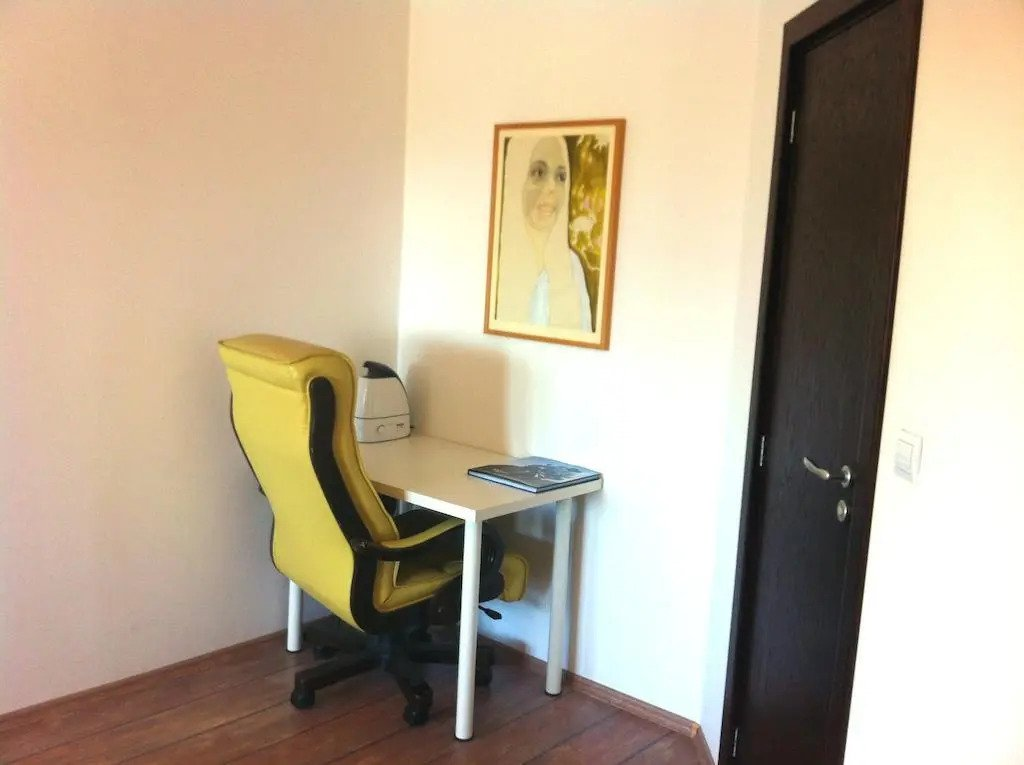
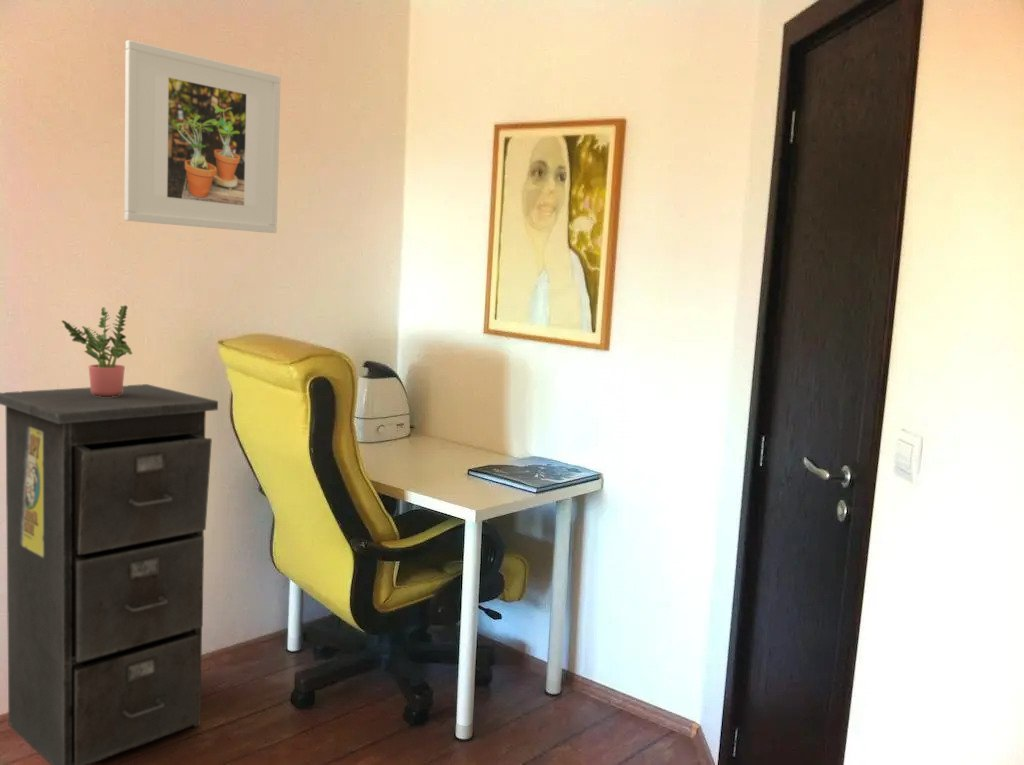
+ filing cabinet [0,383,219,765]
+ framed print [123,39,282,234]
+ potted plant [61,304,133,397]
